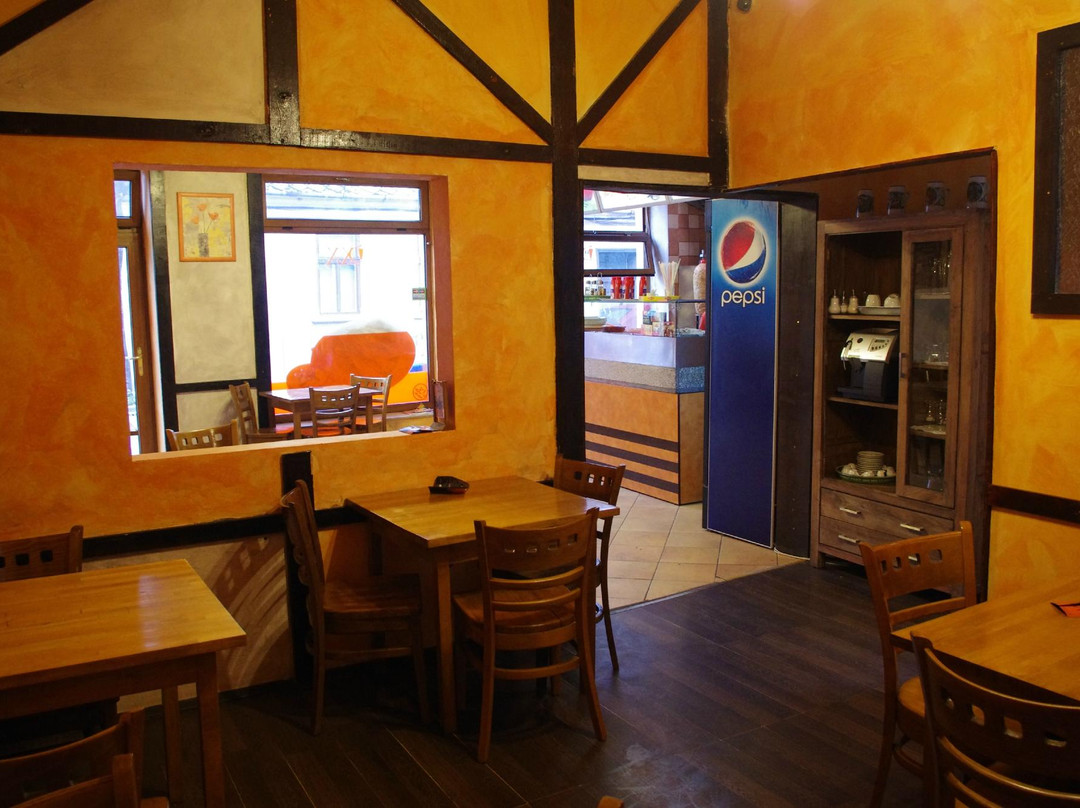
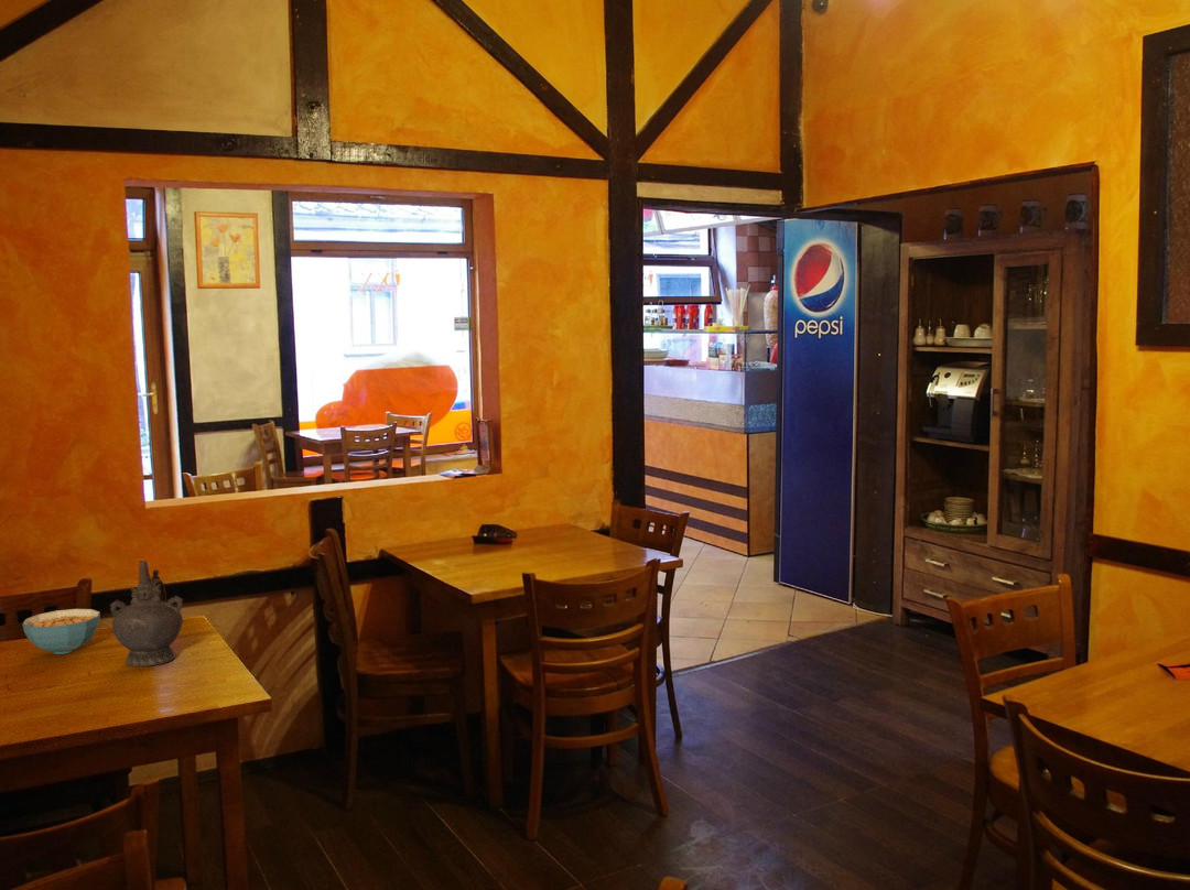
+ cereal bowl [21,608,101,655]
+ ceremonial vessel [109,560,184,668]
